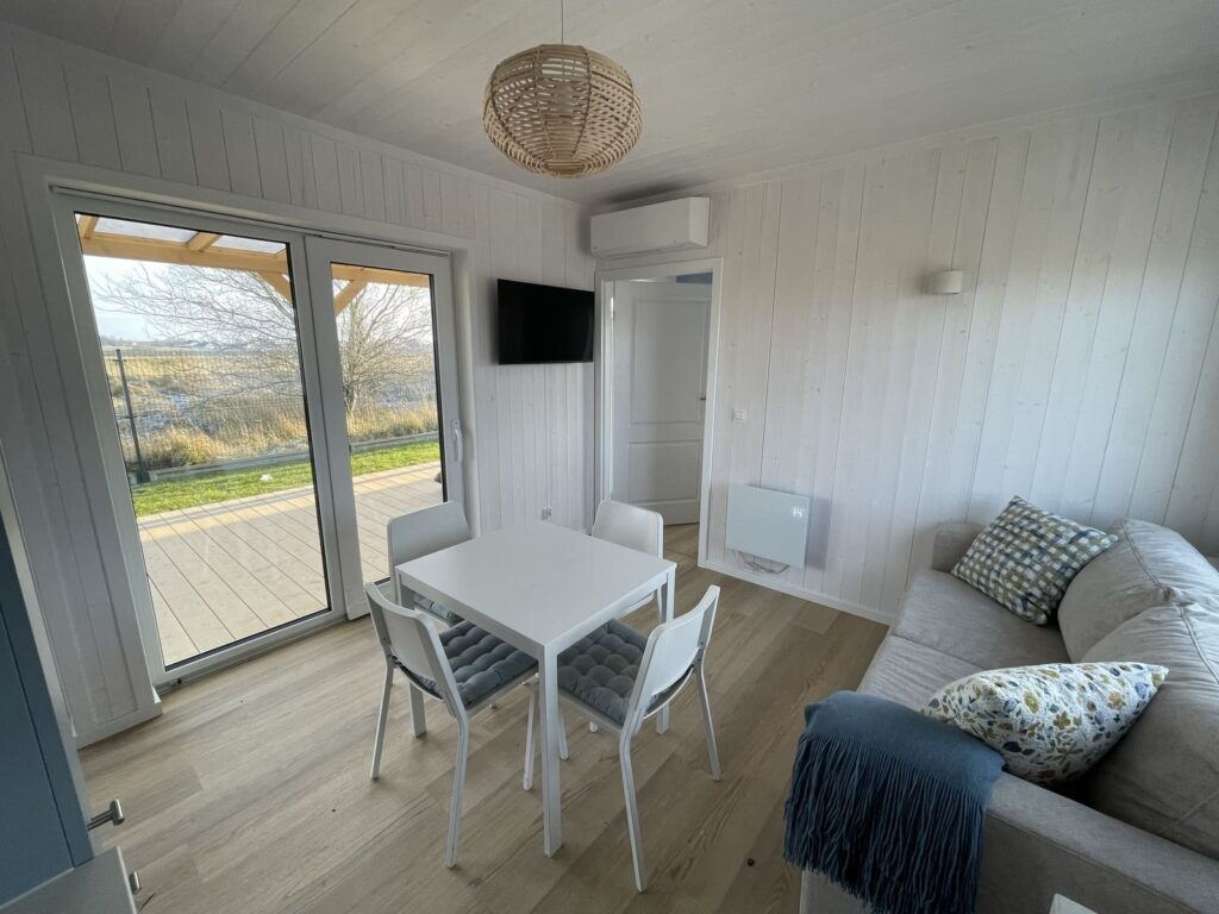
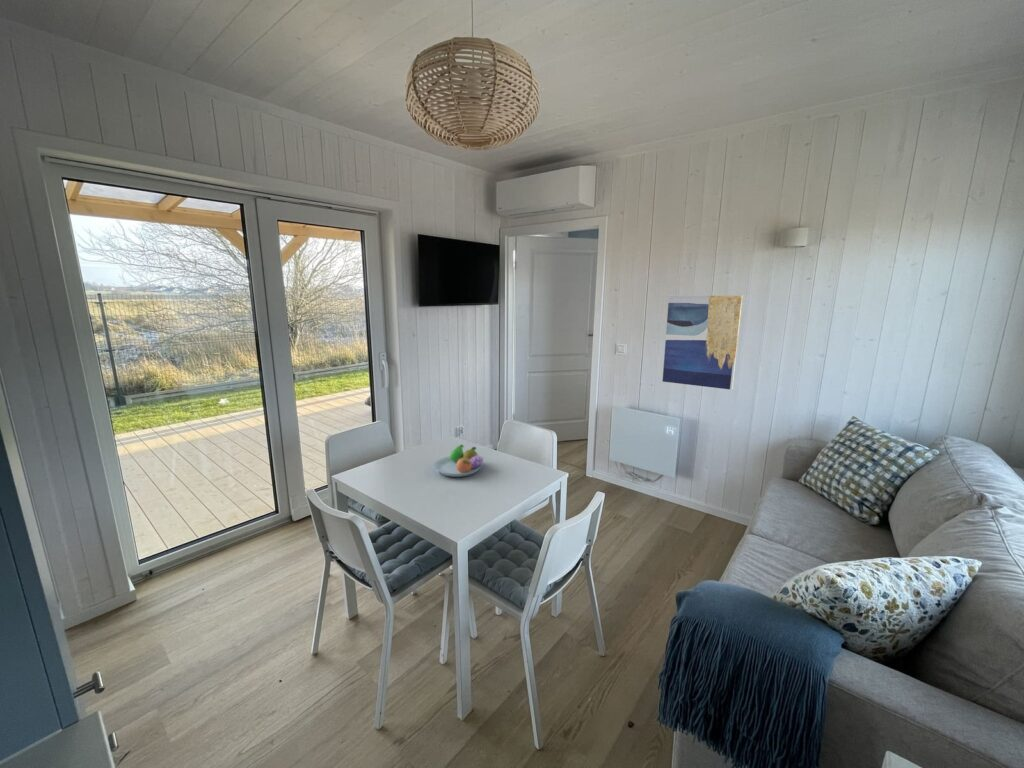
+ wall art [662,294,744,391]
+ fruit bowl [432,444,485,478]
